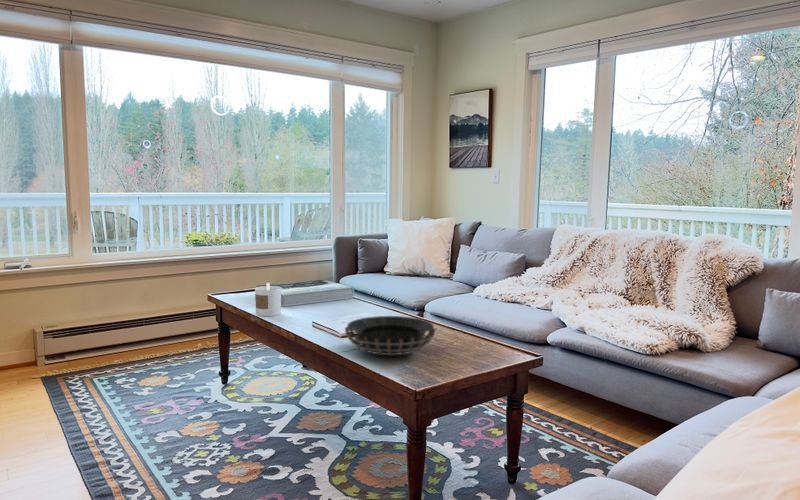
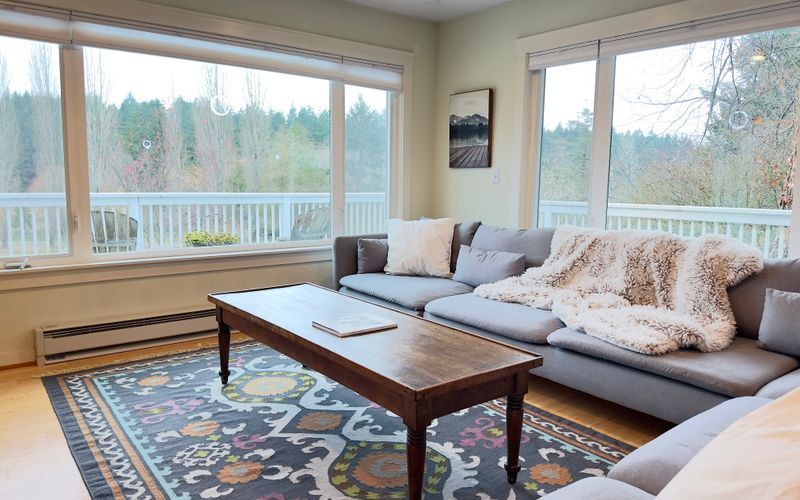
- candle [254,282,282,317]
- book [256,278,355,308]
- decorative bowl [344,315,437,356]
